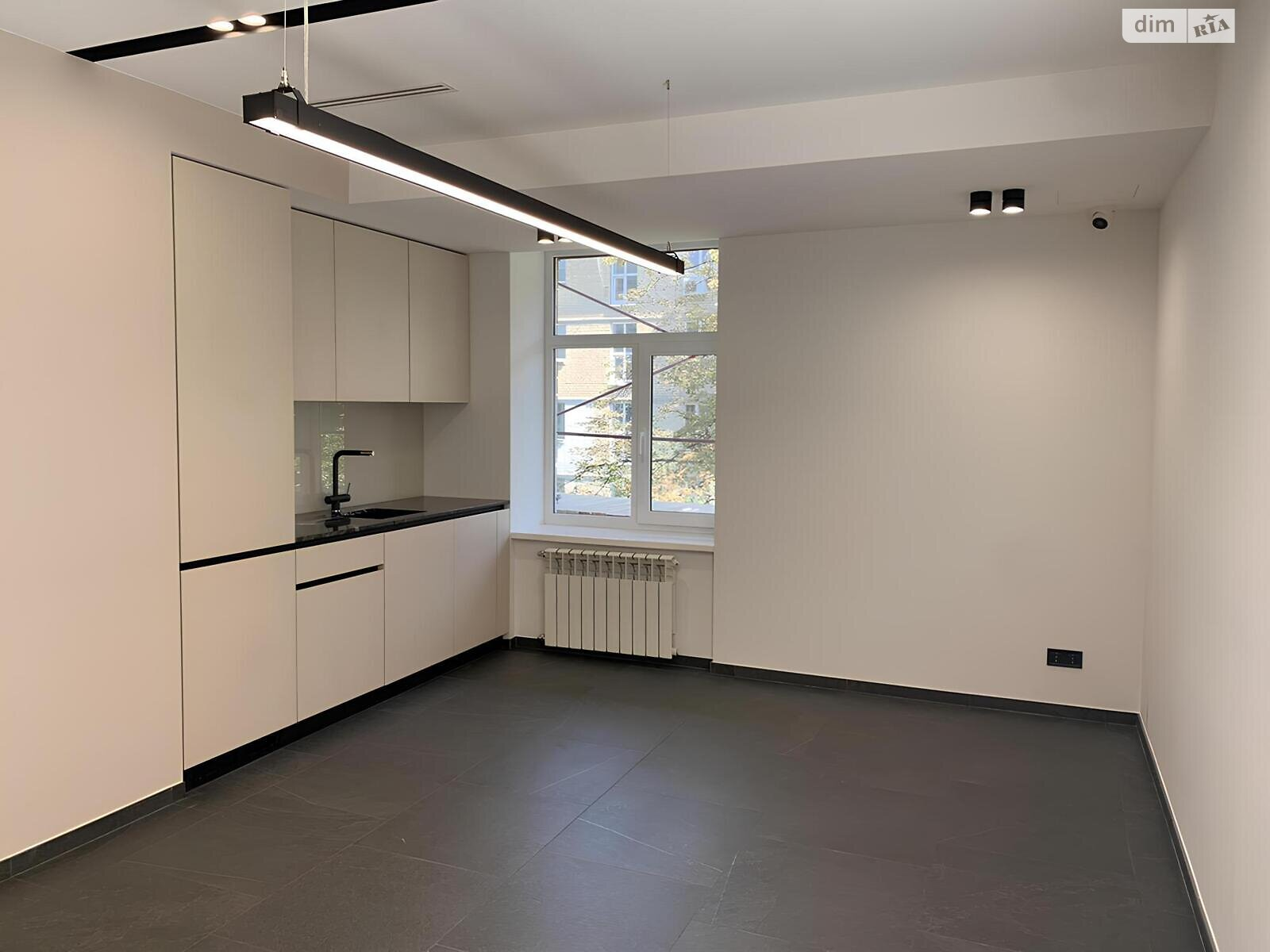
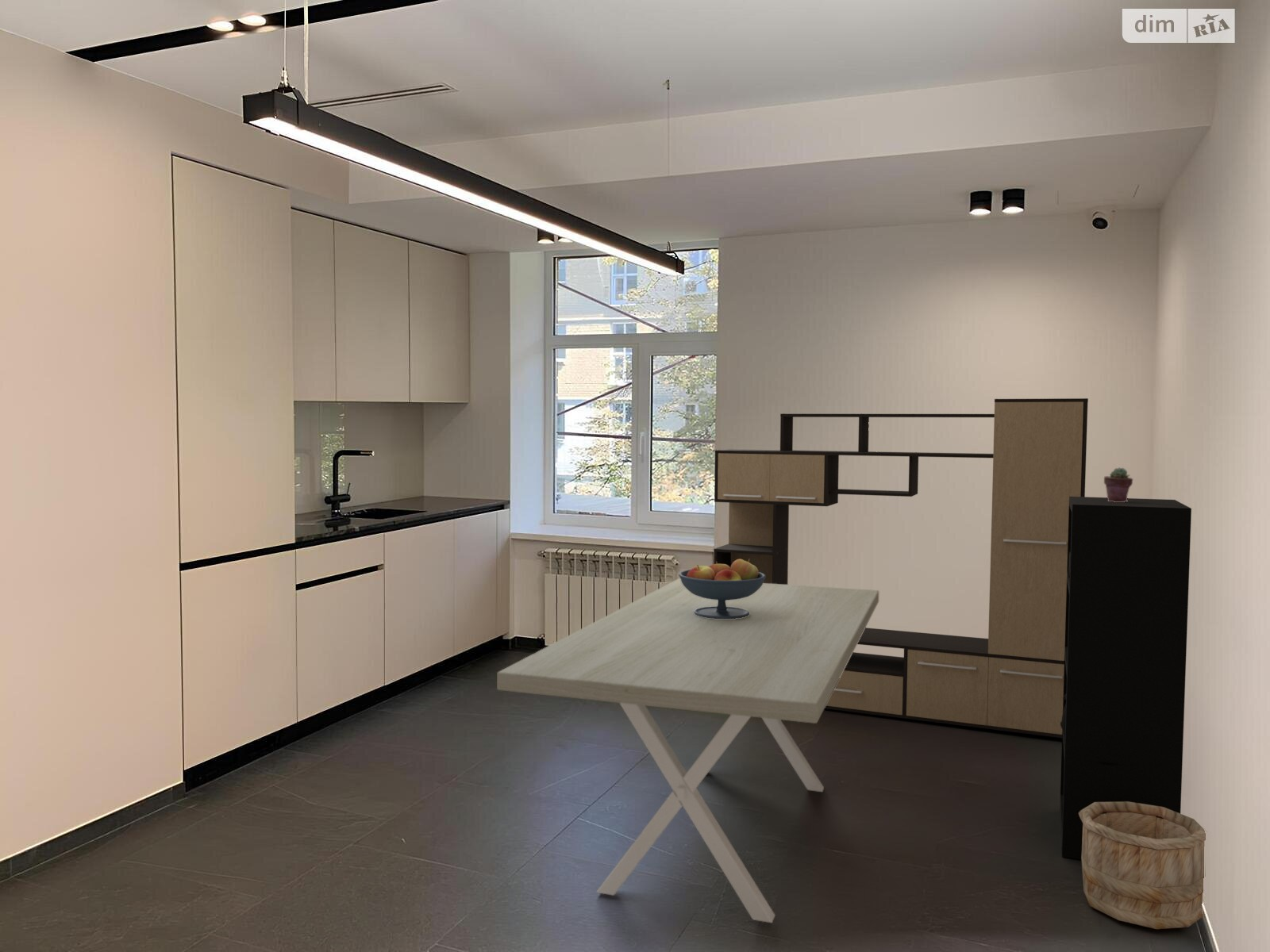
+ shelving unit [1059,496,1192,860]
+ media console [713,397,1089,739]
+ wooden bucket [1079,801,1207,930]
+ dining table [496,578,879,923]
+ potted succulent [1103,466,1133,502]
+ fruit bowl [678,559,766,619]
